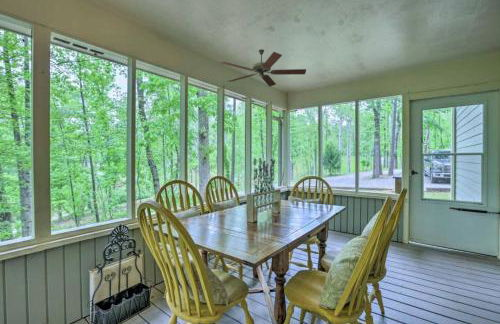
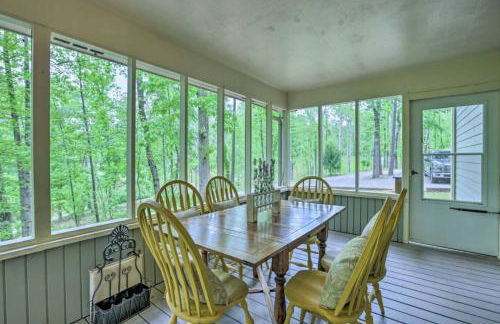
- ceiling fan [219,48,307,88]
